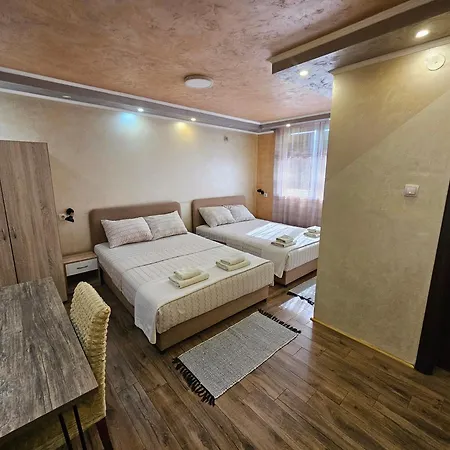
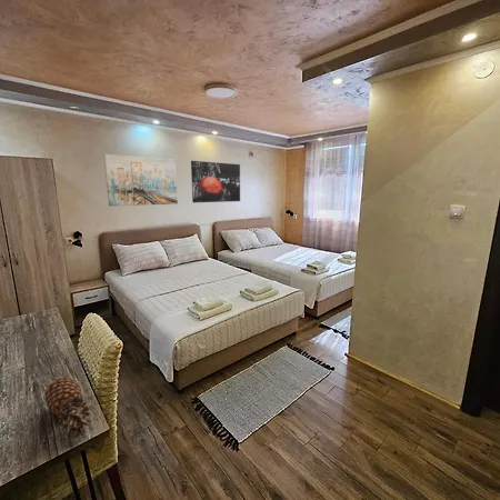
+ wall art [102,153,179,207]
+ wall art [190,160,241,203]
+ fruit [43,376,92,443]
